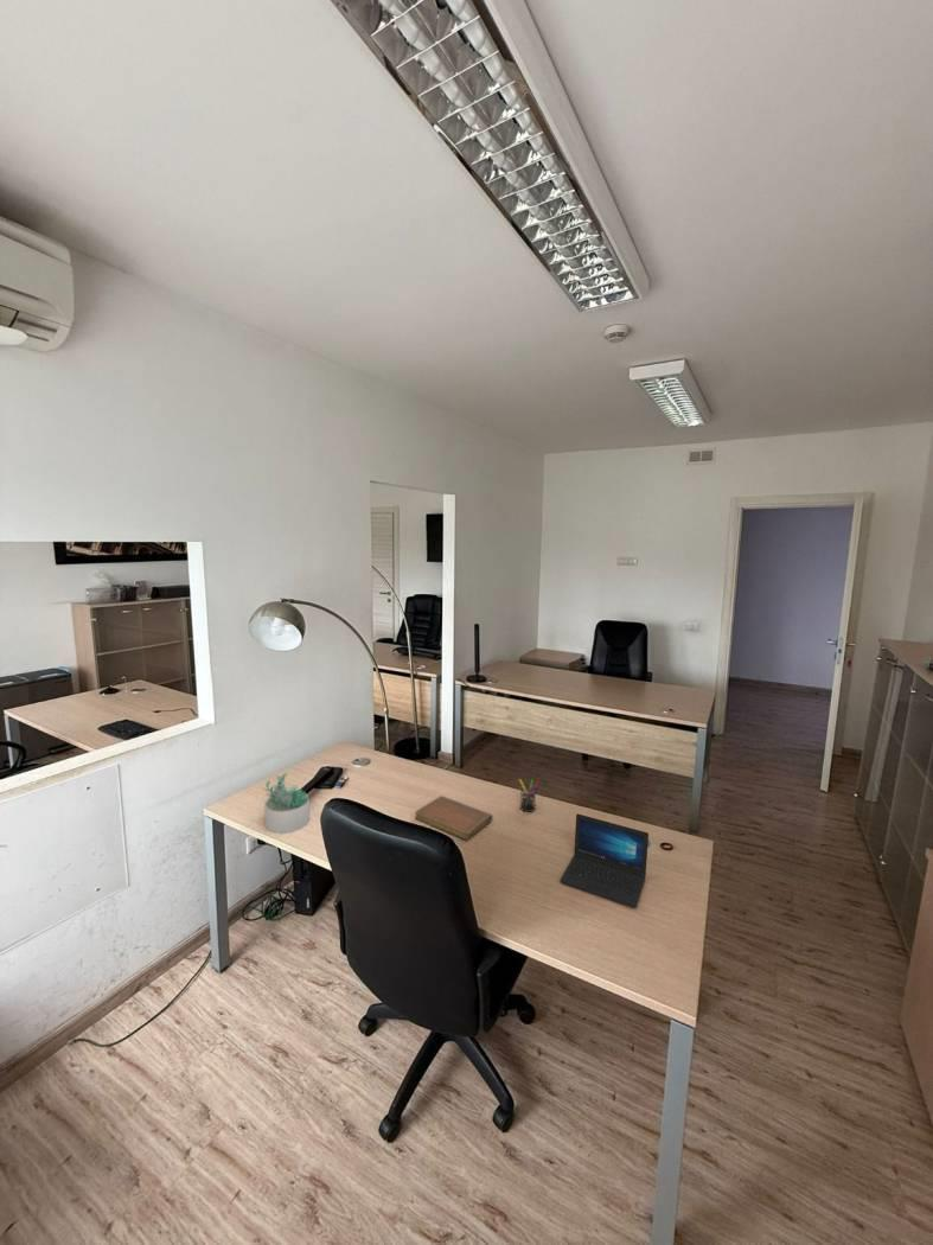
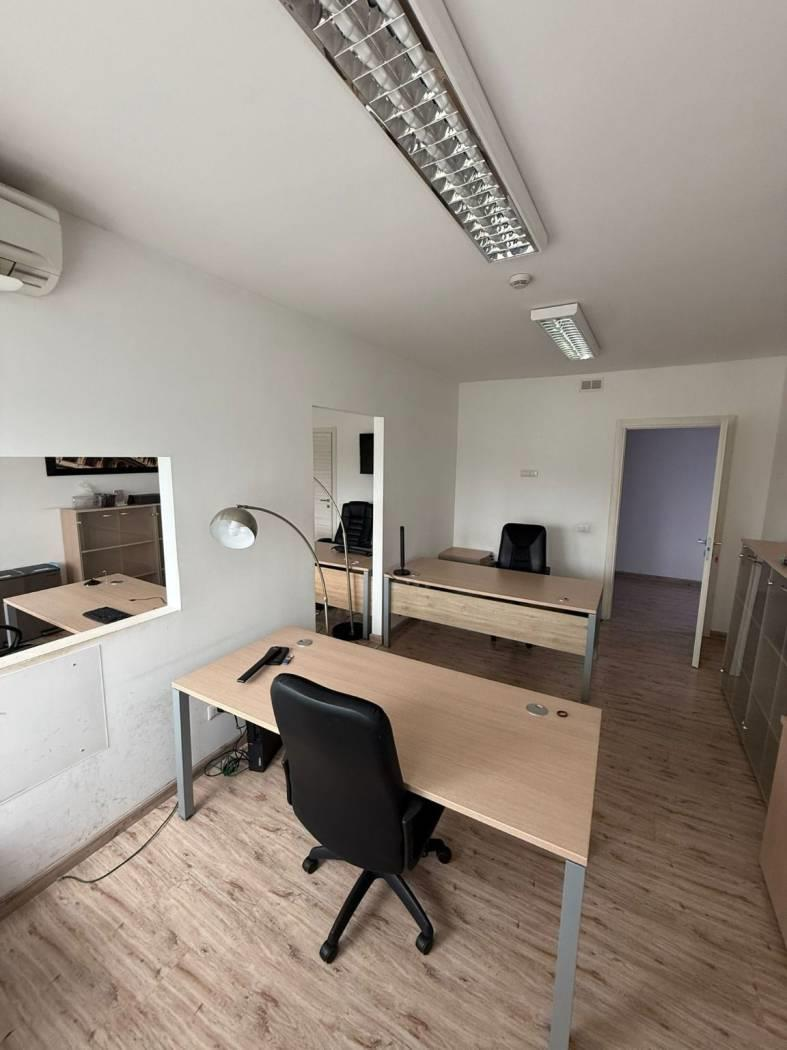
- laptop [560,812,650,908]
- succulent plant [262,772,311,835]
- notebook [414,796,493,841]
- pen holder [518,778,539,813]
